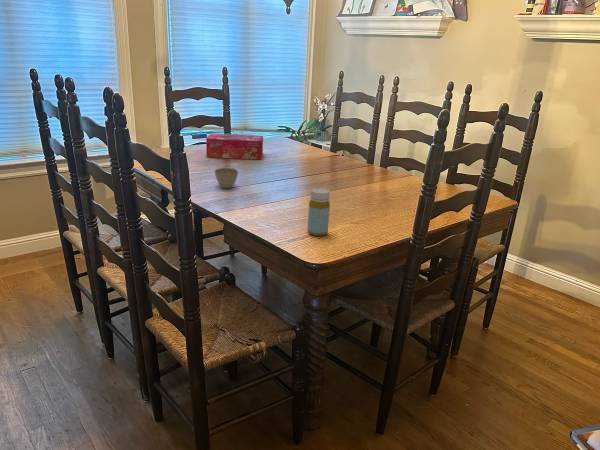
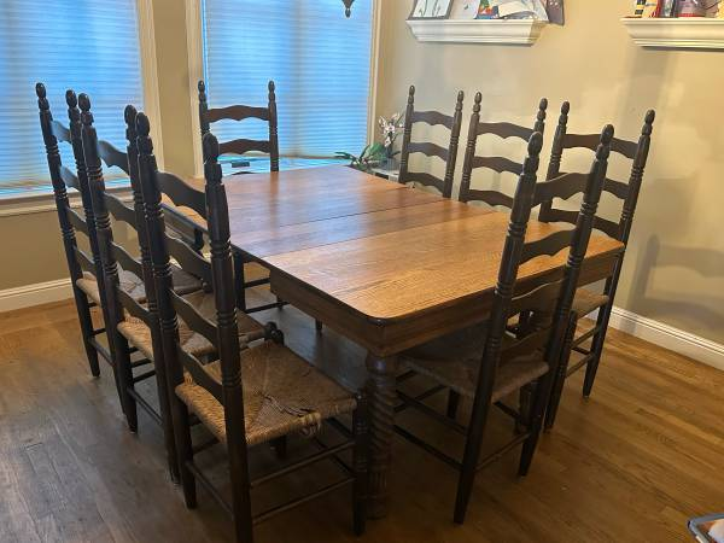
- flower pot [214,167,239,189]
- bottle [306,187,331,237]
- tissue box [205,132,264,161]
